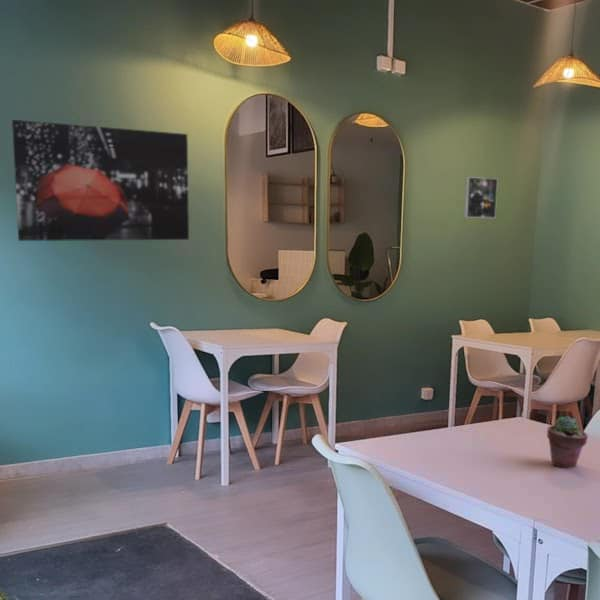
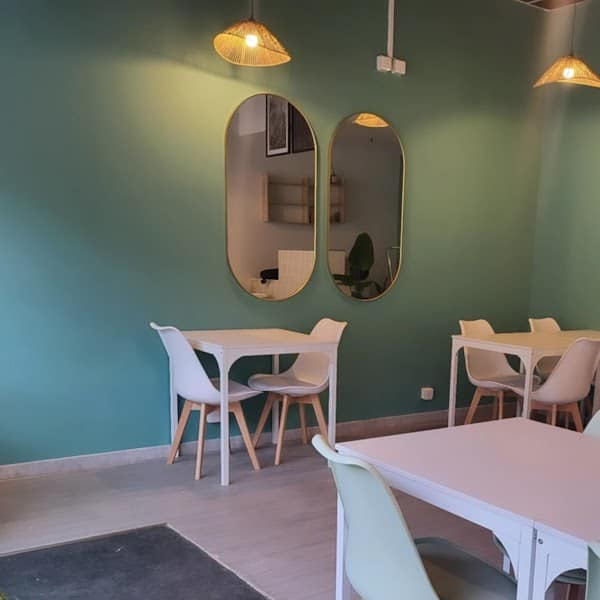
- wall art [11,119,190,242]
- potted succulent [546,415,589,469]
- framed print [463,176,499,219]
